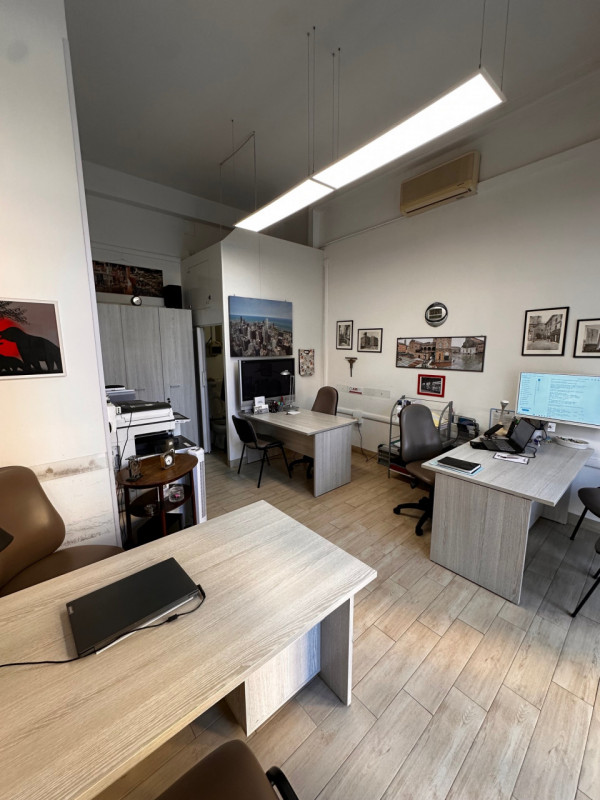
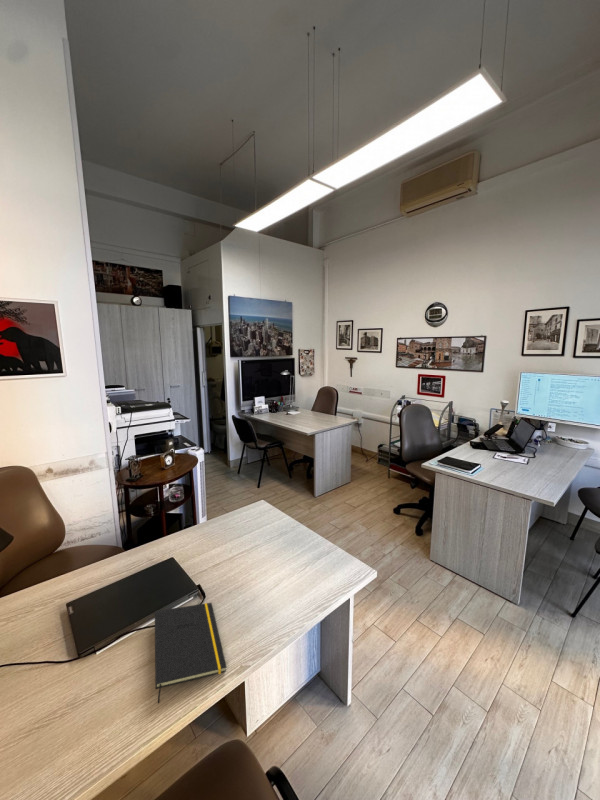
+ notepad [154,602,228,704]
